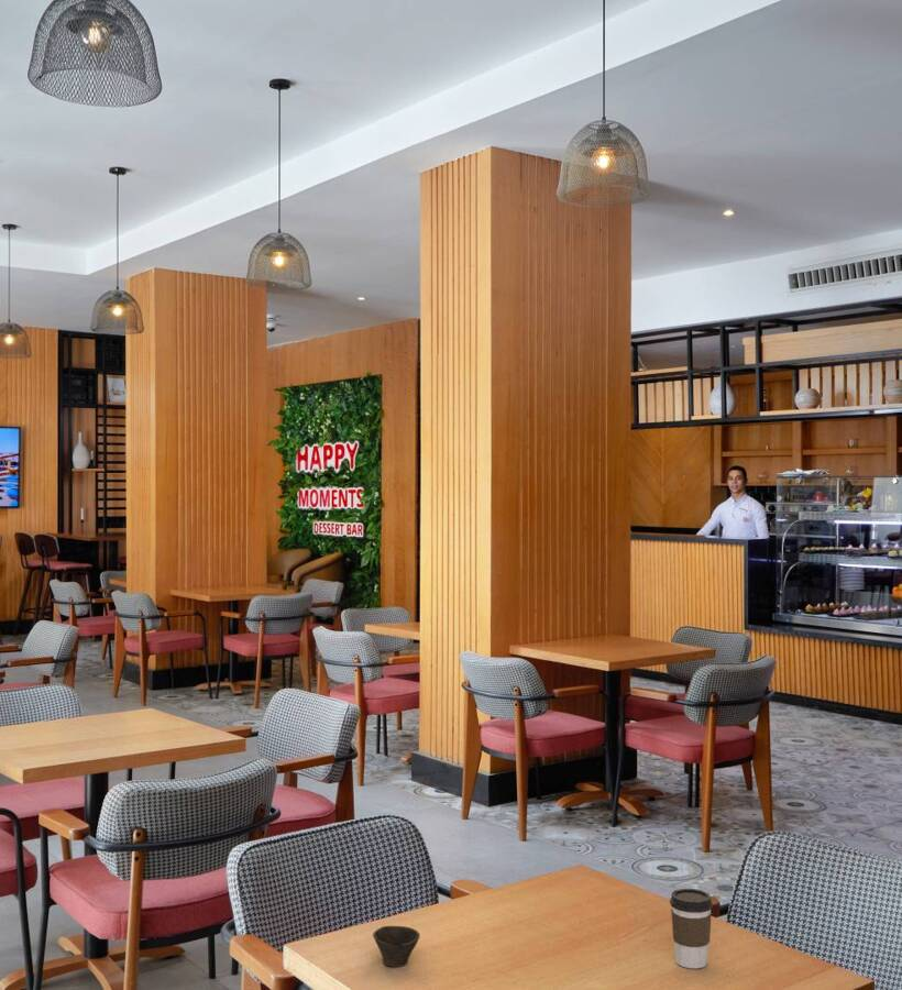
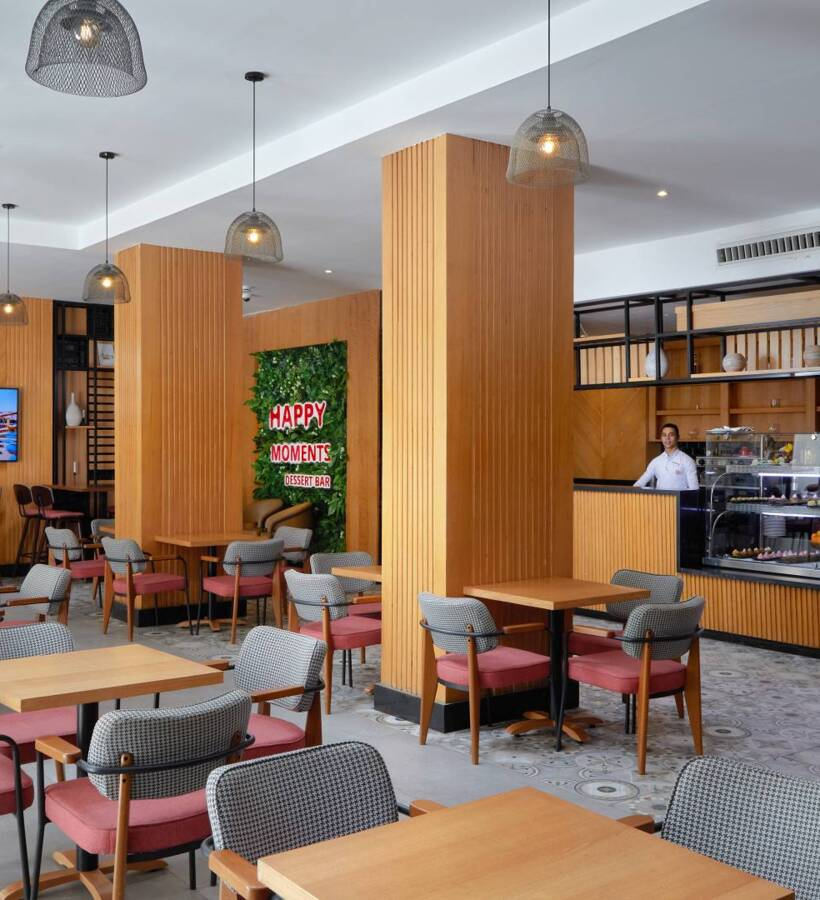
- cup [372,925,421,968]
- coffee cup [669,888,714,969]
